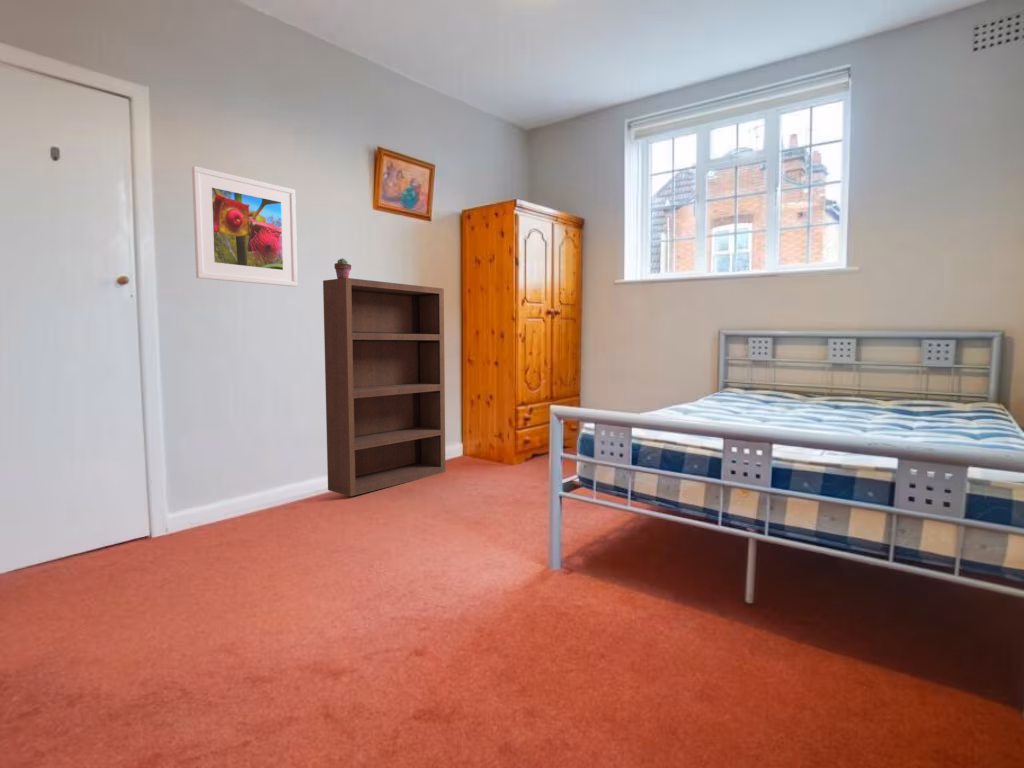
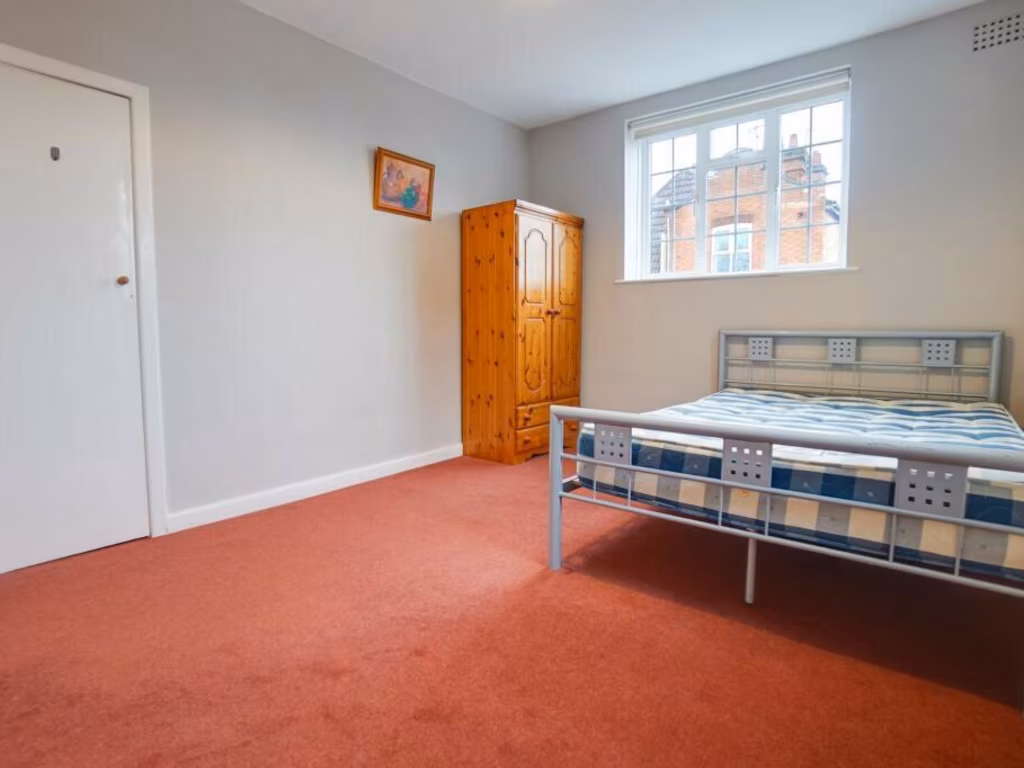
- bookcase [322,277,446,497]
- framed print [191,165,299,288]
- potted succulent [333,257,352,279]
